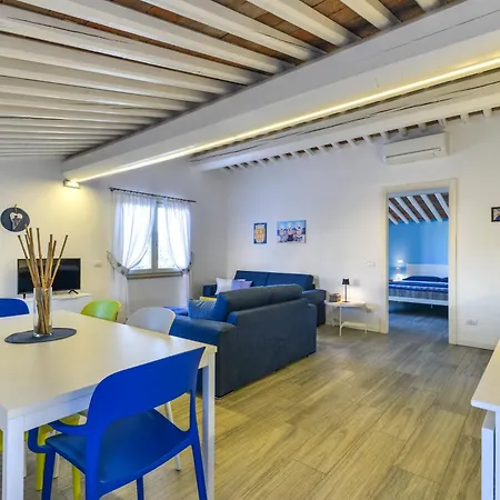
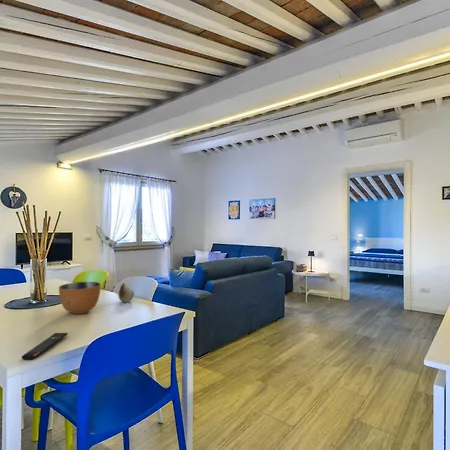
+ fruit [117,282,135,303]
+ remote control [21,332,69,361]
+ bowl [58,281,102,315]
